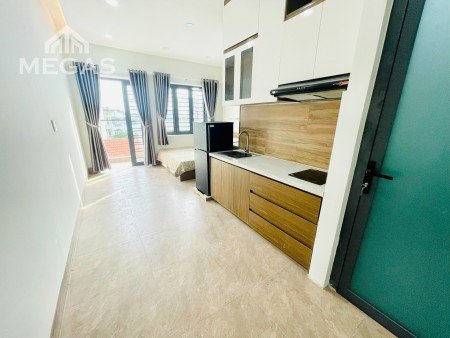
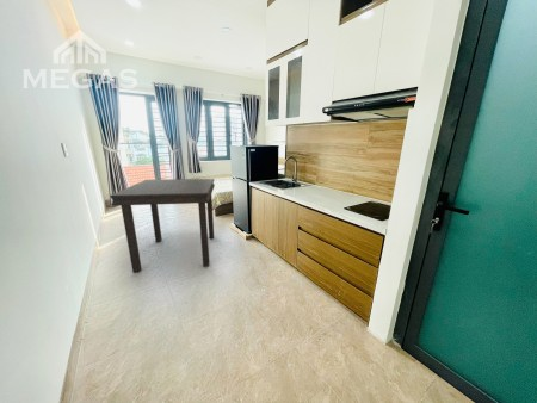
+ dining table [109,178,216,273]
